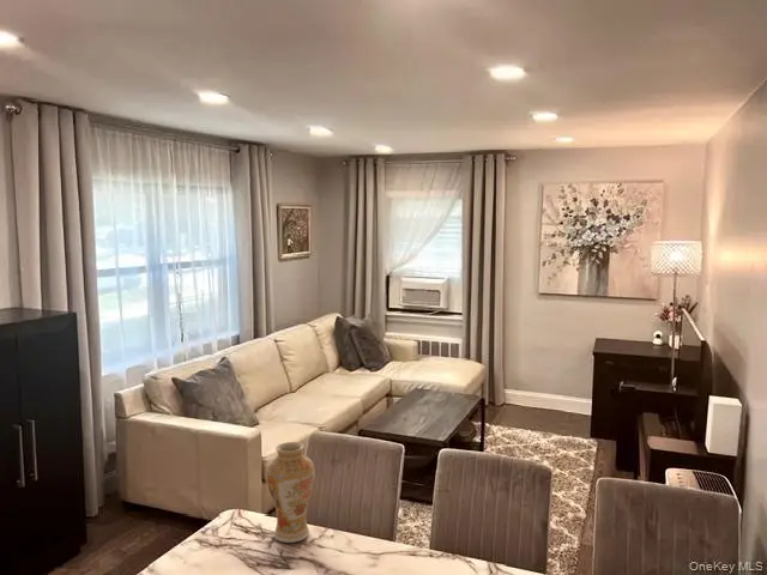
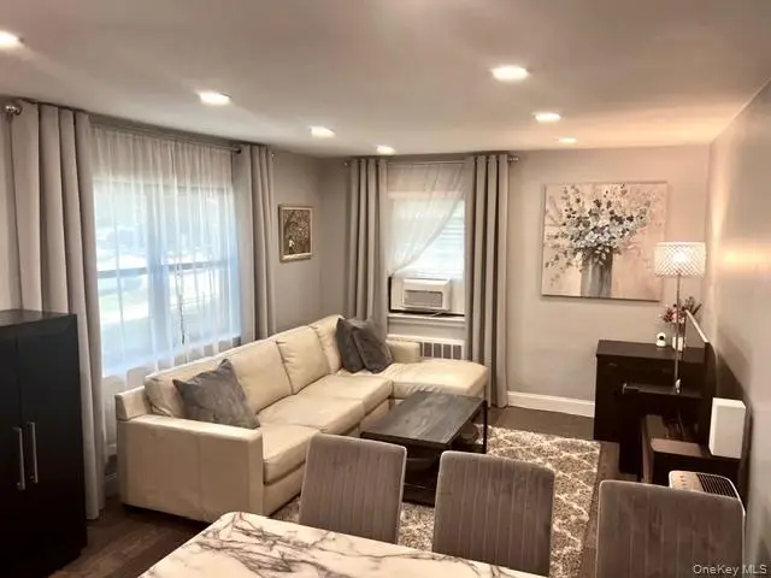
- vase [265,441,316,544]
